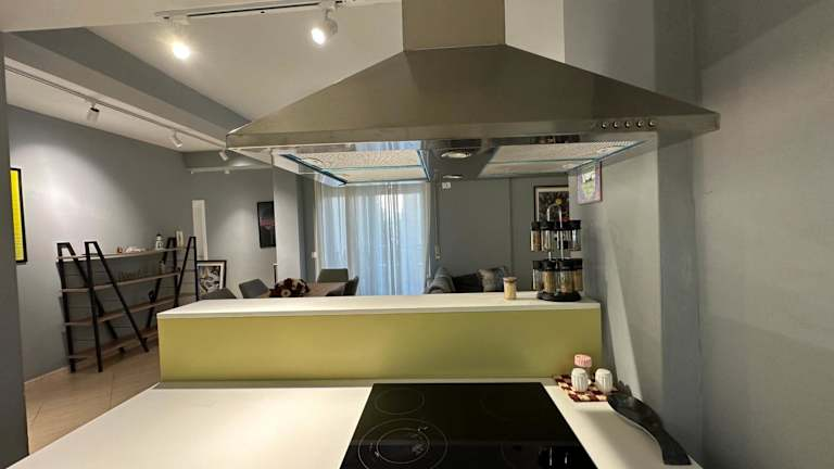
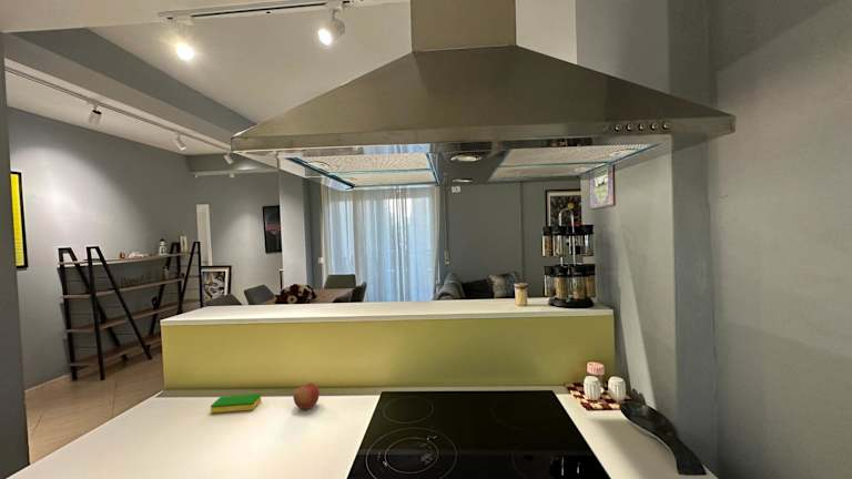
+ apple [292,381,321,410]
+ dish sponge [210,393,262,414]
